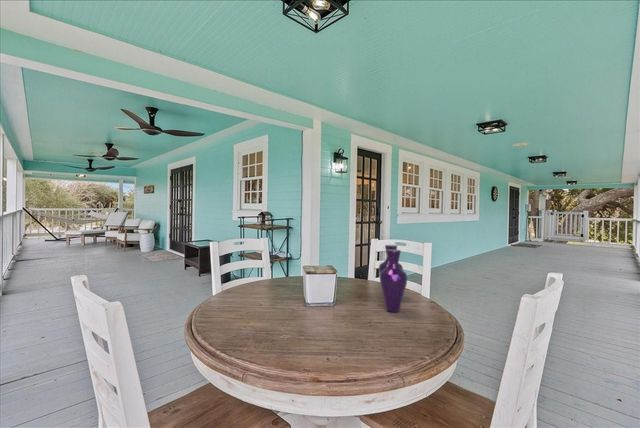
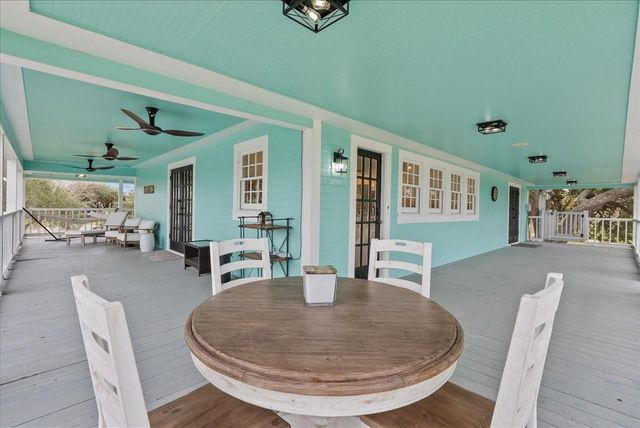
- vase [378,244,408,313]
